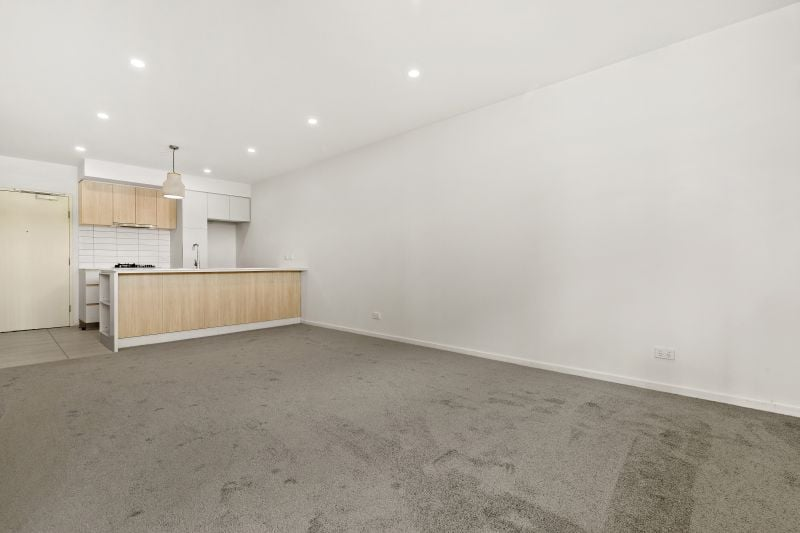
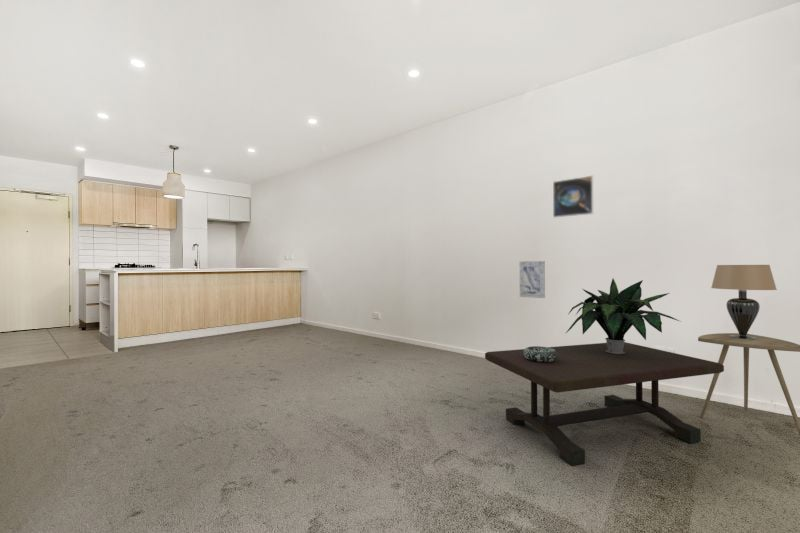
+ potted plant [564,278,682,354]
+ coffee table [484,341,725,467]
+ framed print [552,175,594,219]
+ wall art [519,260,546,299]
+ side table [697,332,800,435]
+ table lamp [710,264,778,339]
+ decorative bowl [524,345,558,362]
